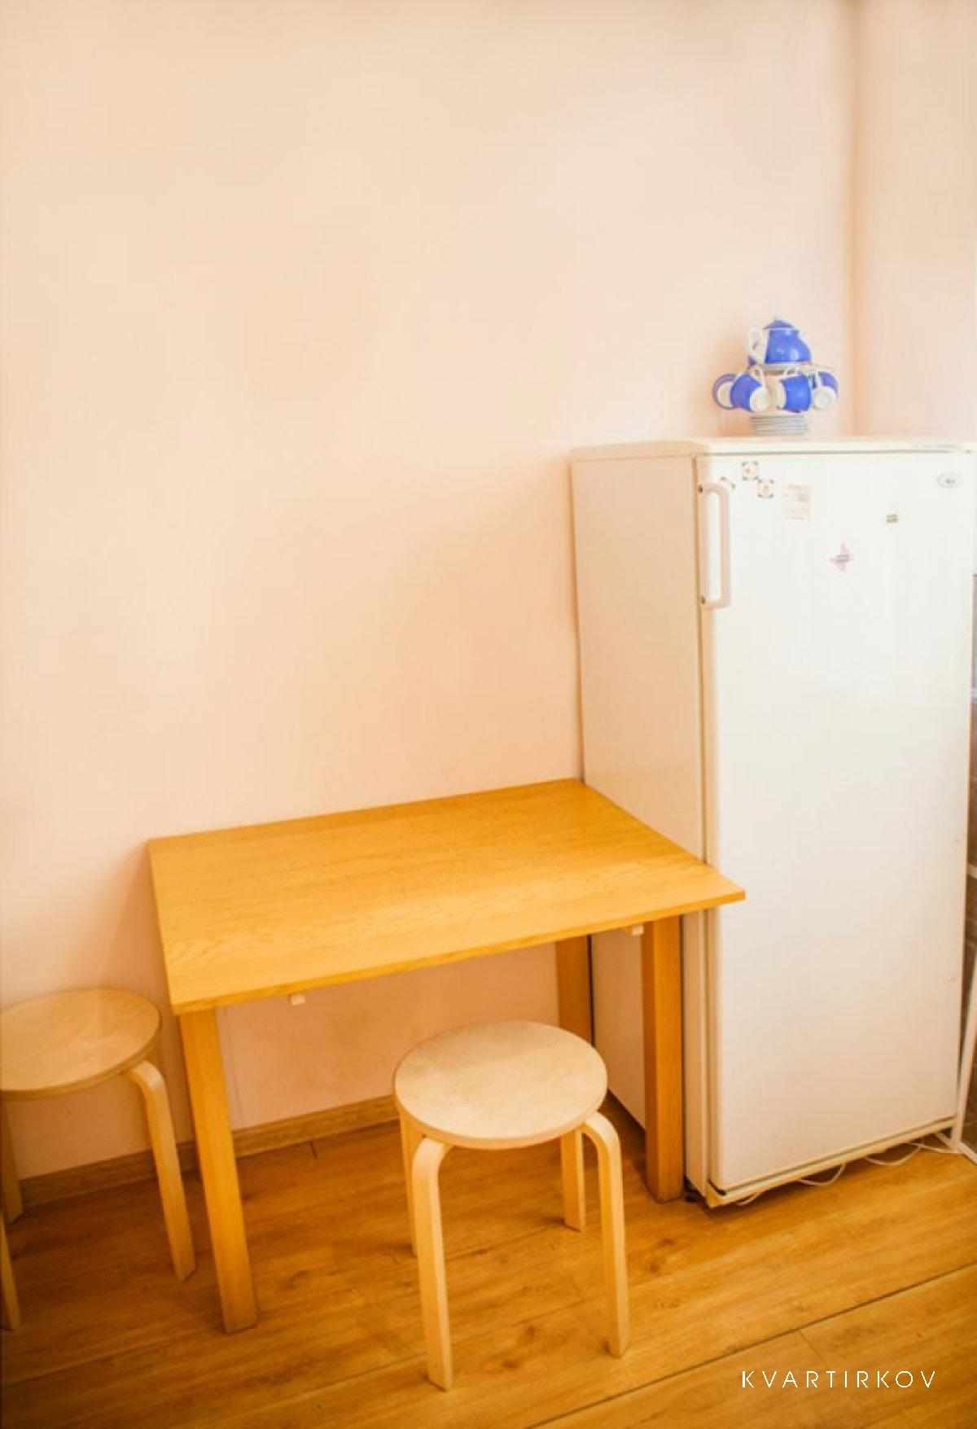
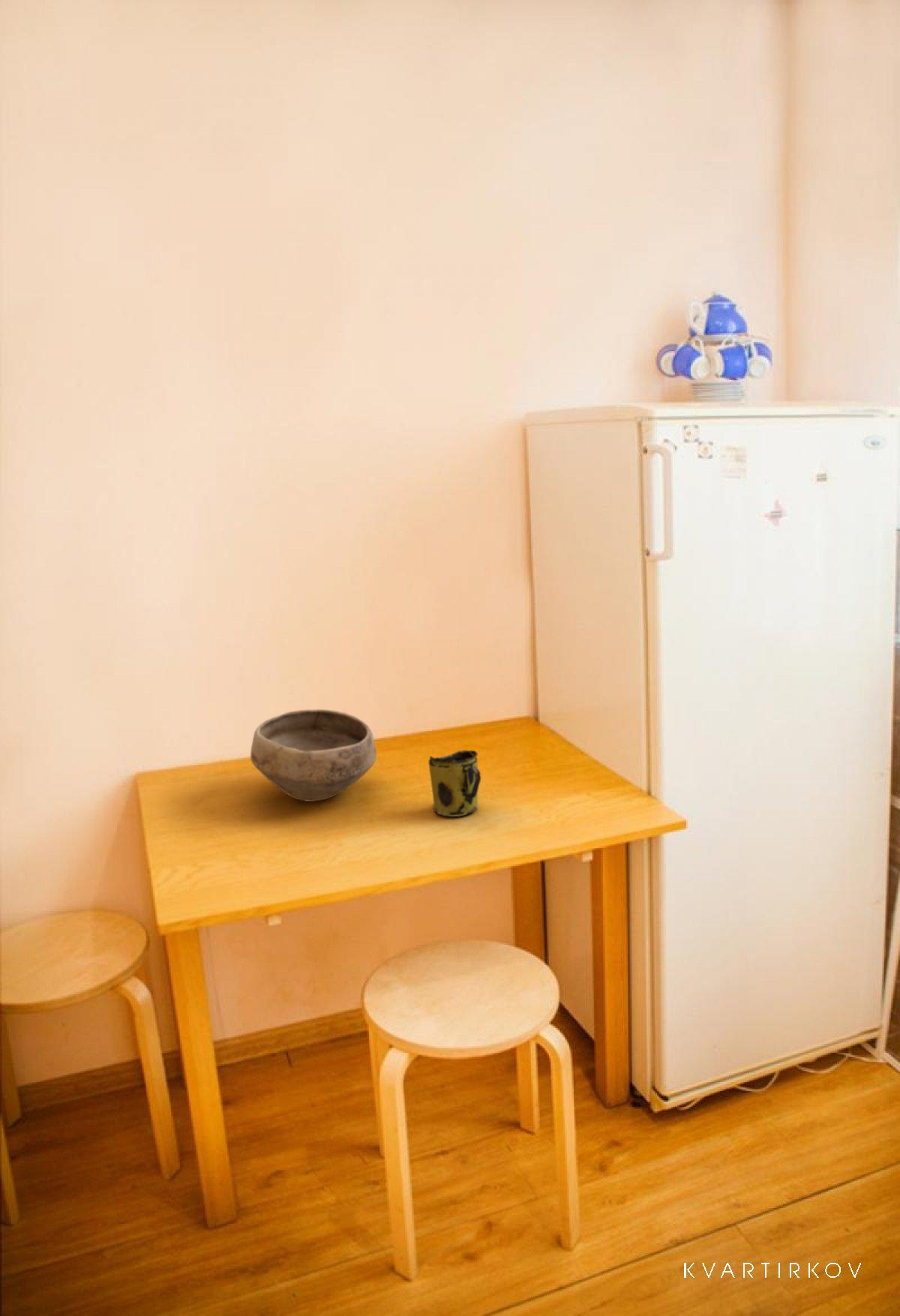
+ bowl [250,709,377,802]
+ mug [428,749,481,817]
